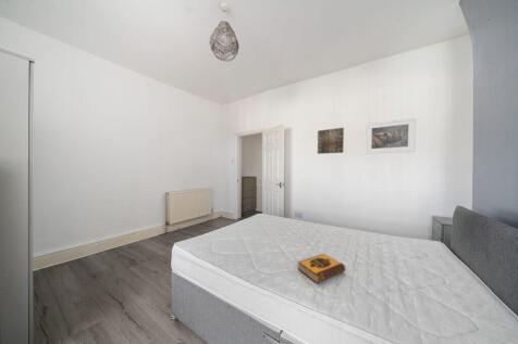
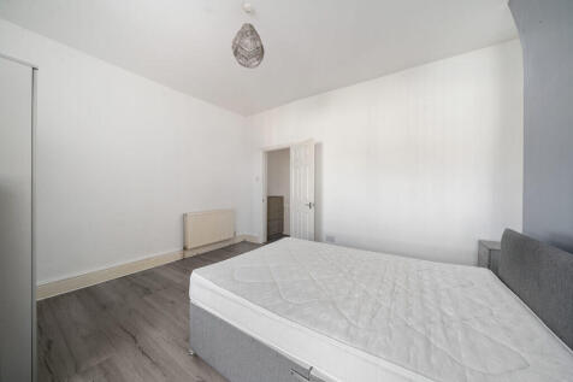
- wall art [317,127,345,155]
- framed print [365,117,417,155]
- hardback book [297,253,346,284]
